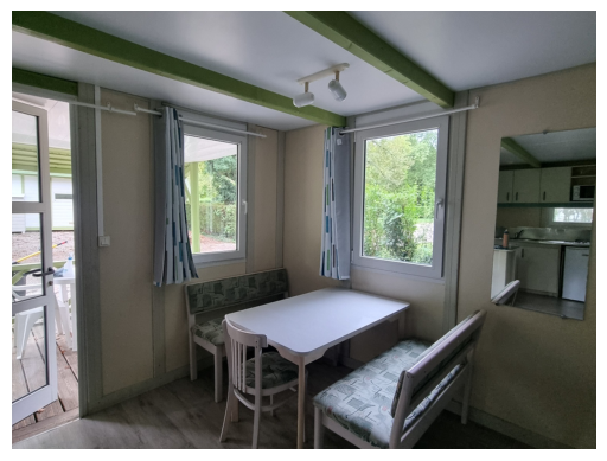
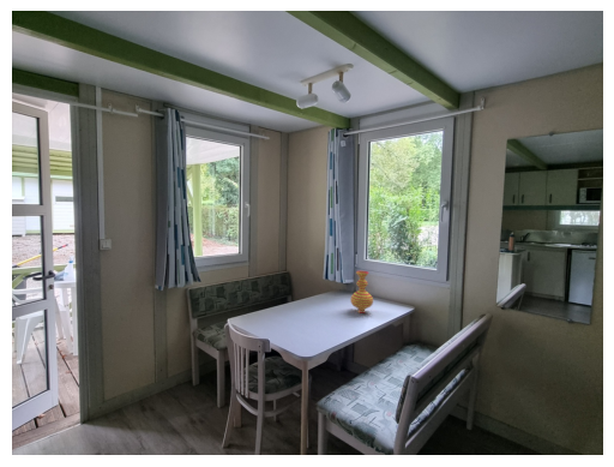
+ vase [349,270,374,315]
